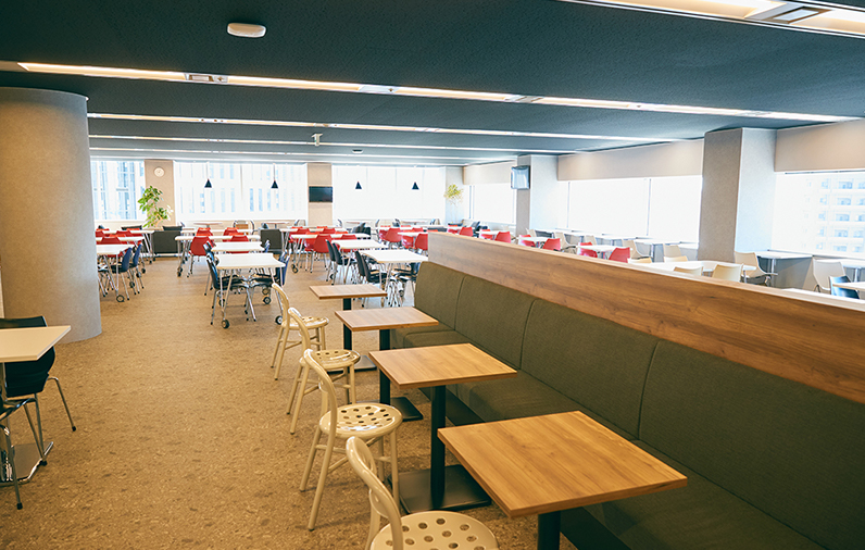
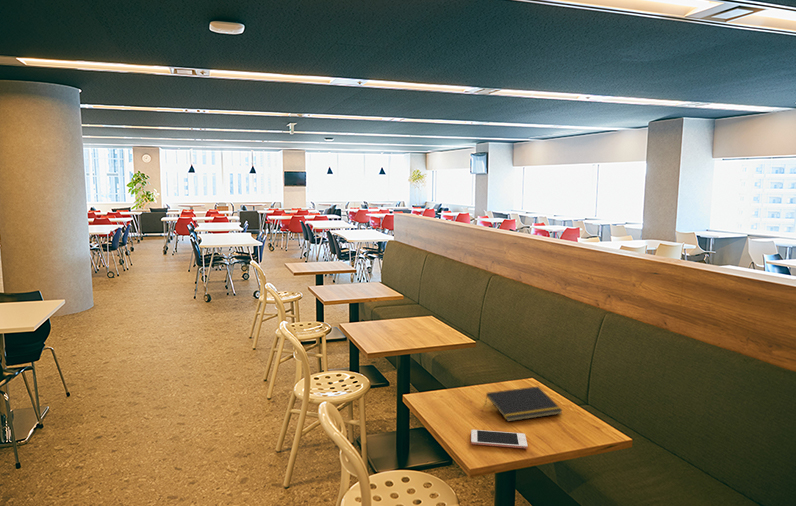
+ notepad [484,385,564,423]
+ cell phone [470,429,528,449]
